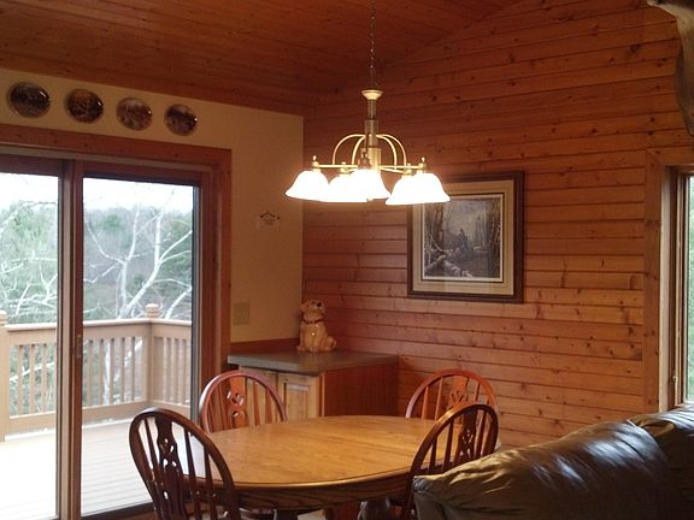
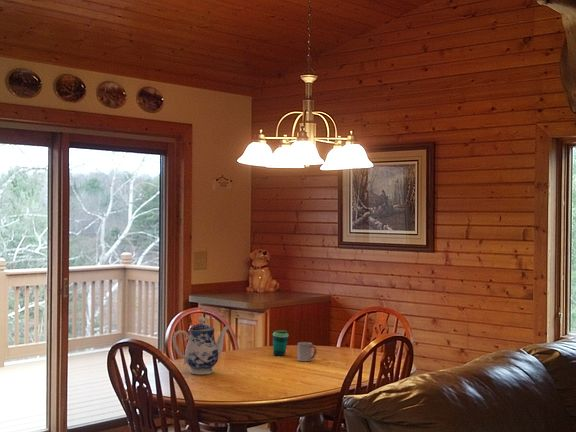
+ cup [297,341,318,362]
+ teapot [172,316,230,375]
+ cup [272,329,290,357]
